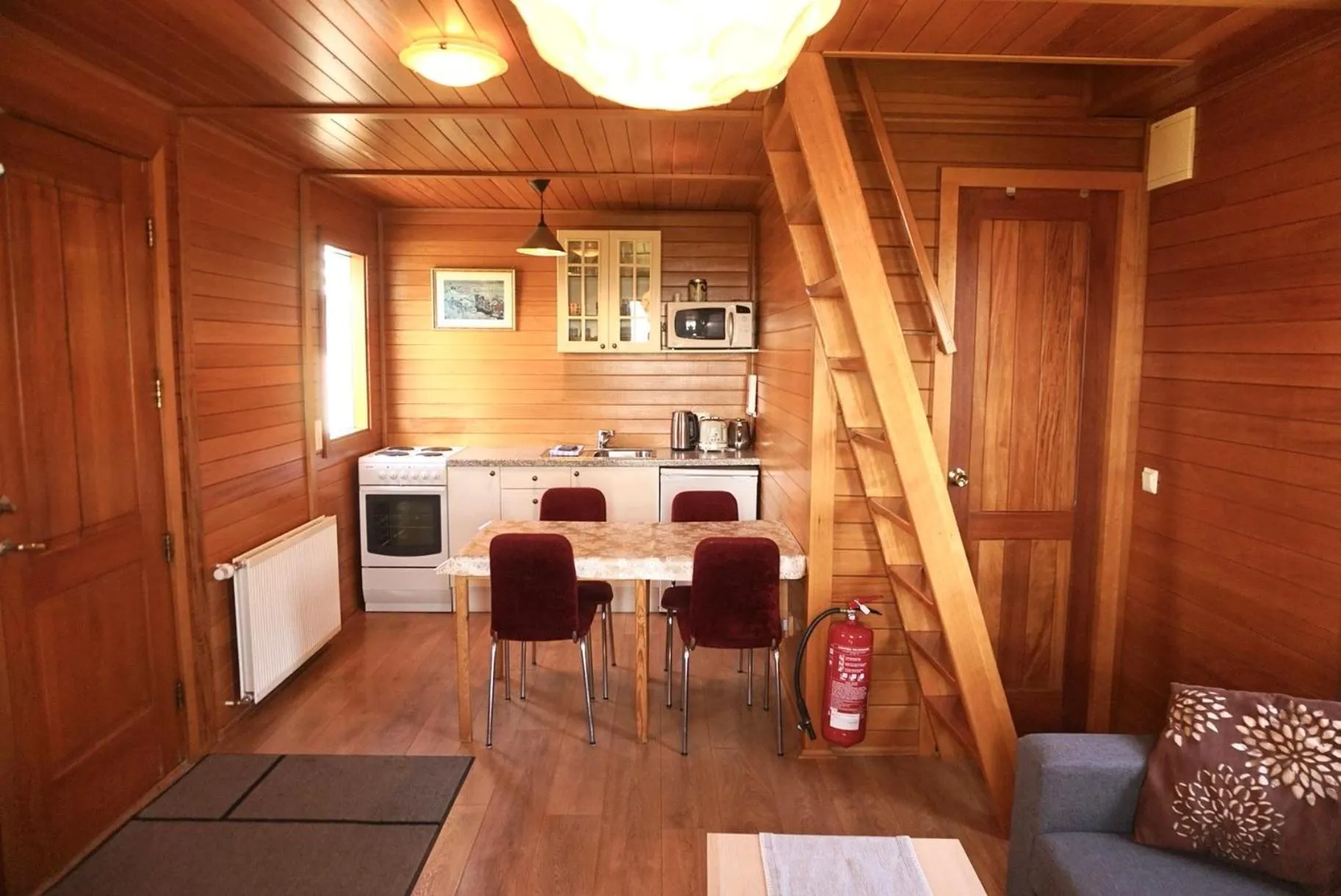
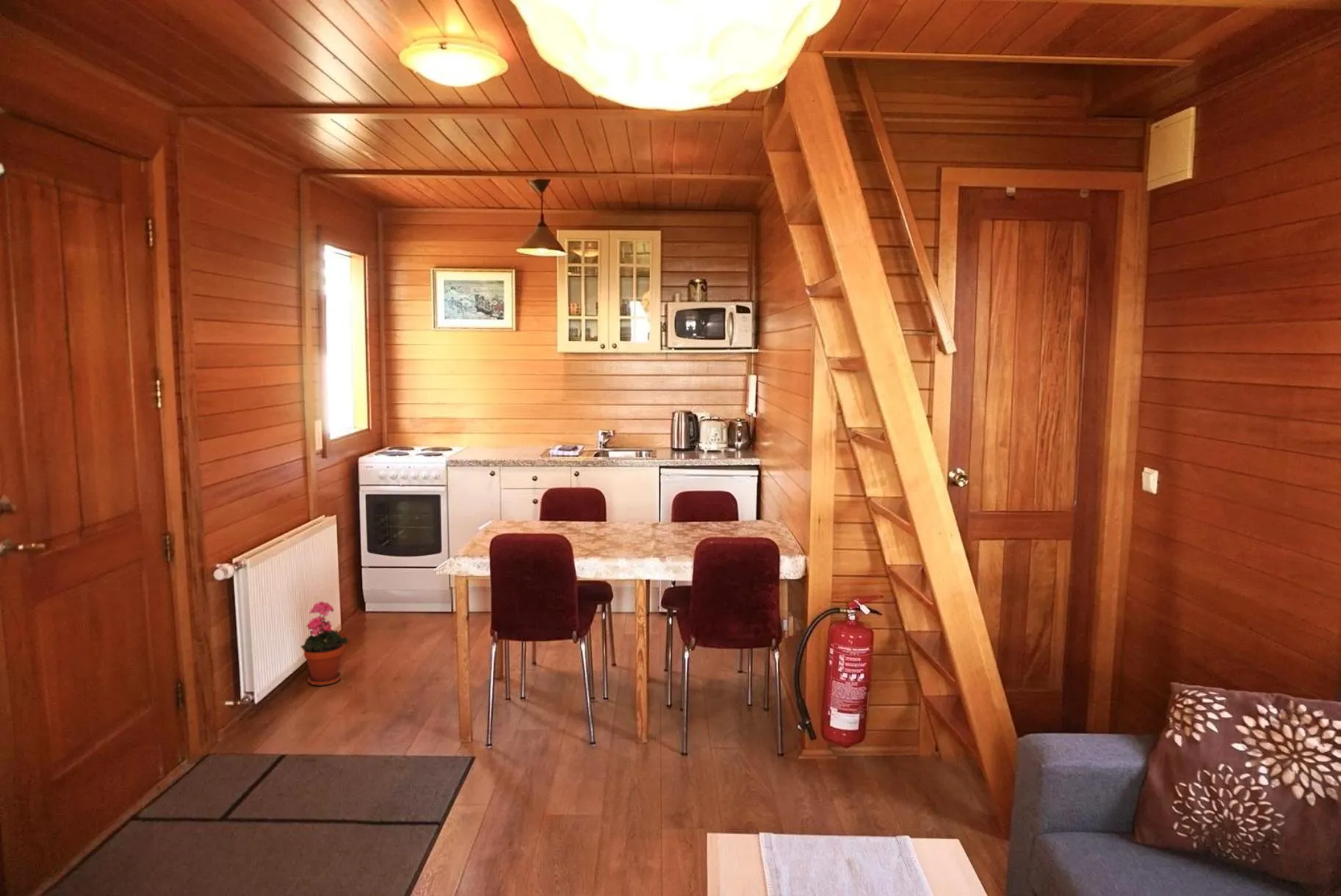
+ potted plant [300,601,349,687]
